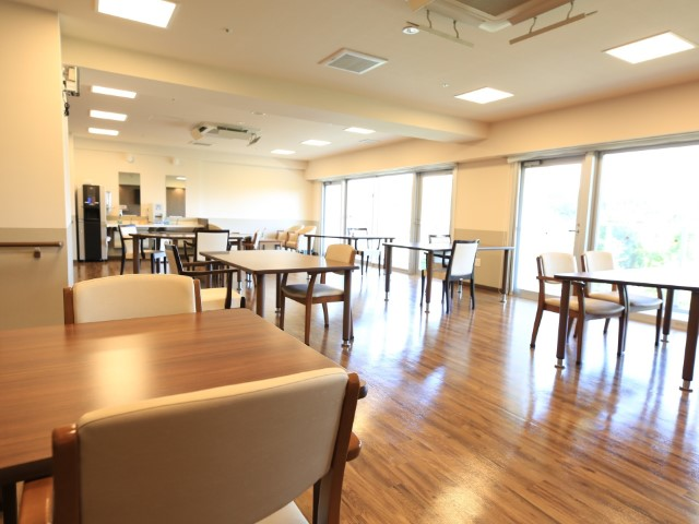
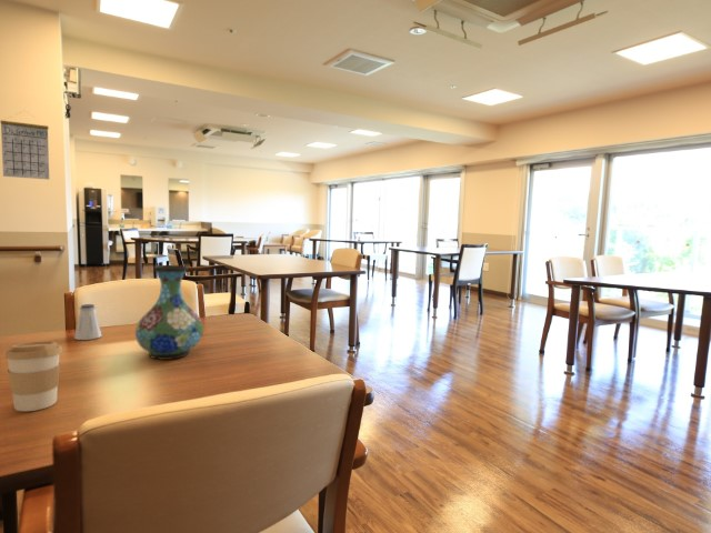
+ coffee cup [3,341,63,412]
+ vase [134,264,204,361]
+ calendar [0,110,50,181]
+ saltshaker [73,303,103,341]
